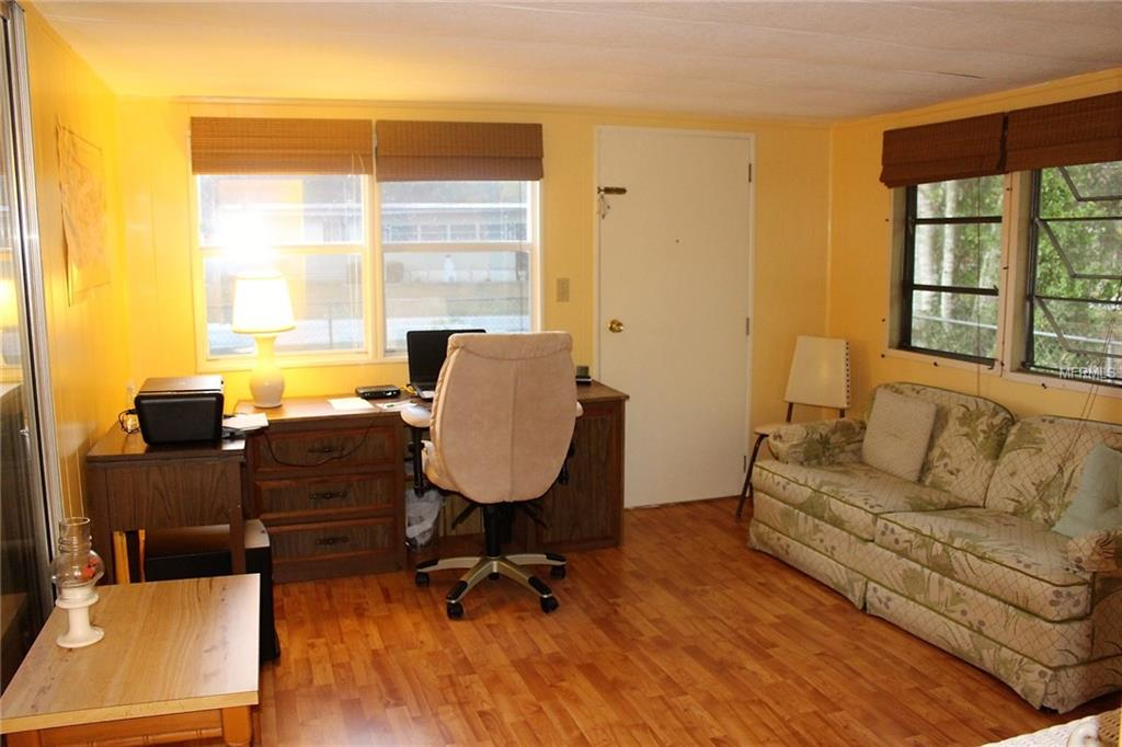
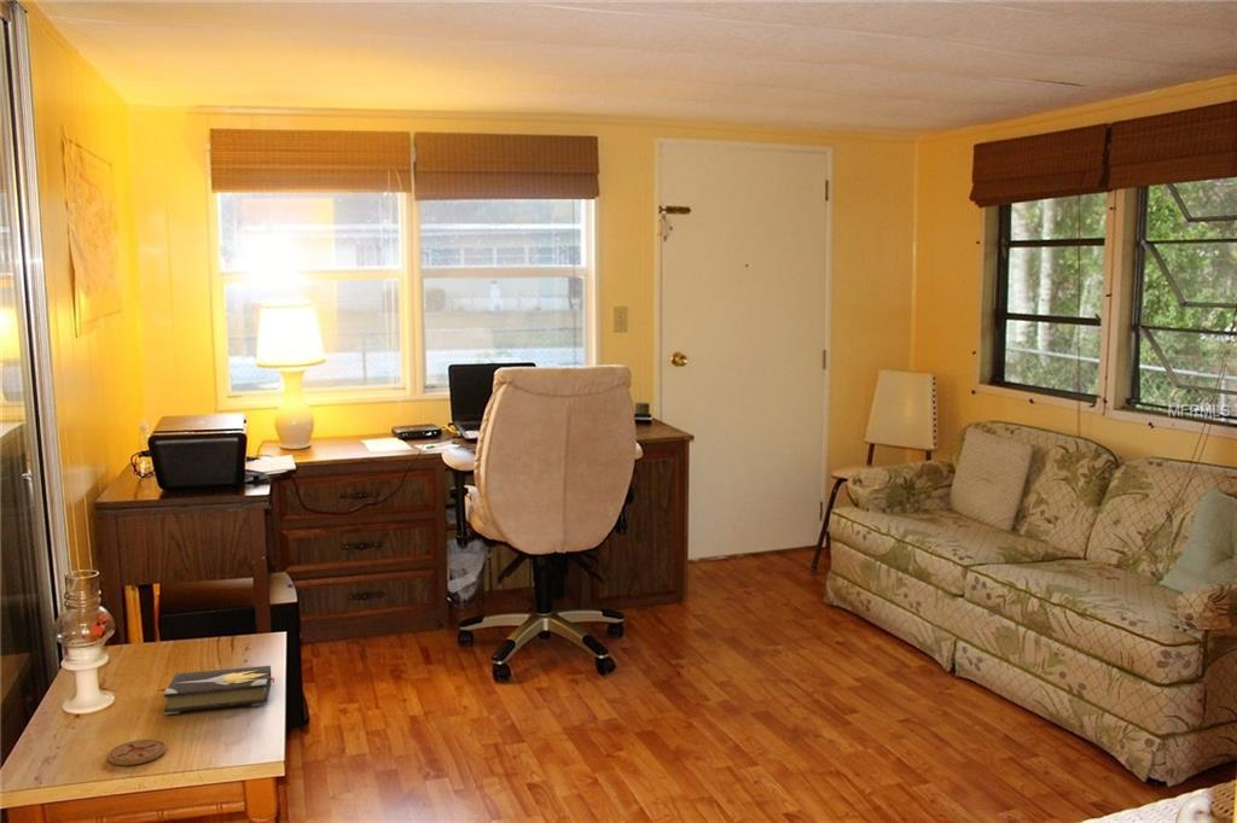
+ hardback book [157,665,275,716]
+ coaster [106,739,167,766]
